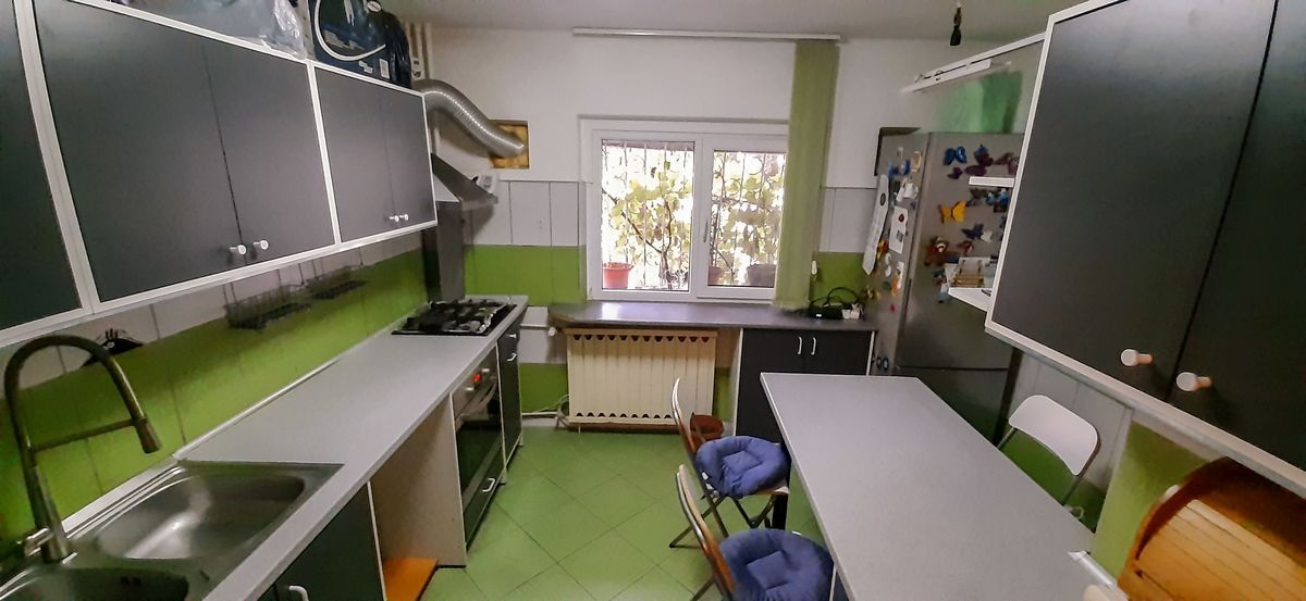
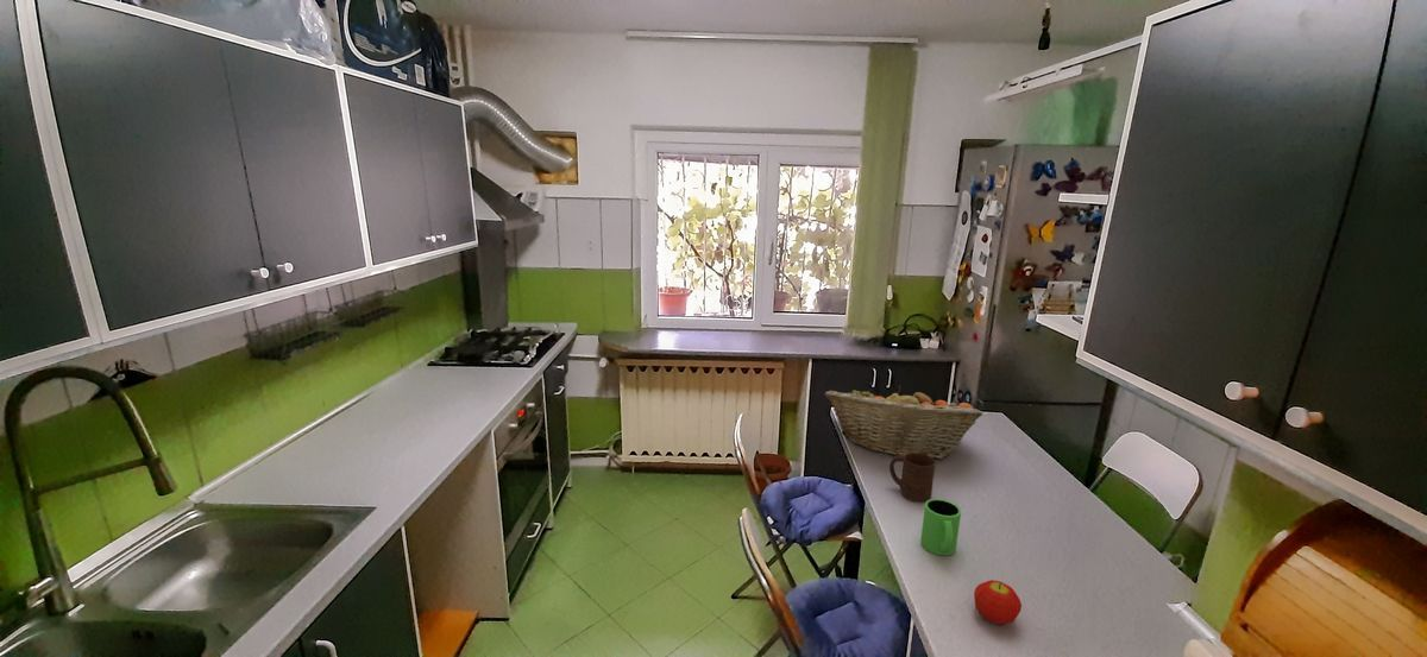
+ fruit basket [824,385,983,460]
+ cup [888,453,936,503]
+ fruit [973,579,1023,625]
+ mug [919,498,962,557]
